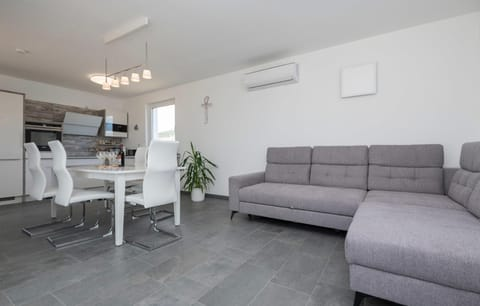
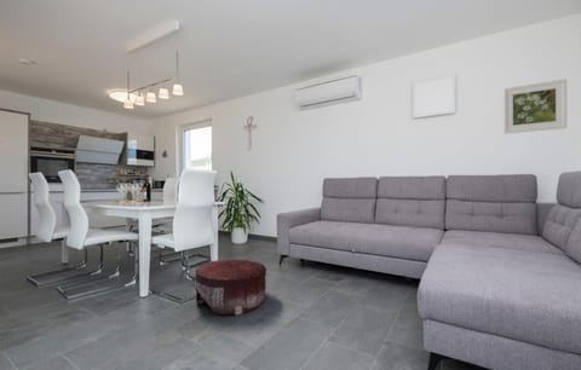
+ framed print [502,77,568,134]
+ pouf [194,258,268,316]
